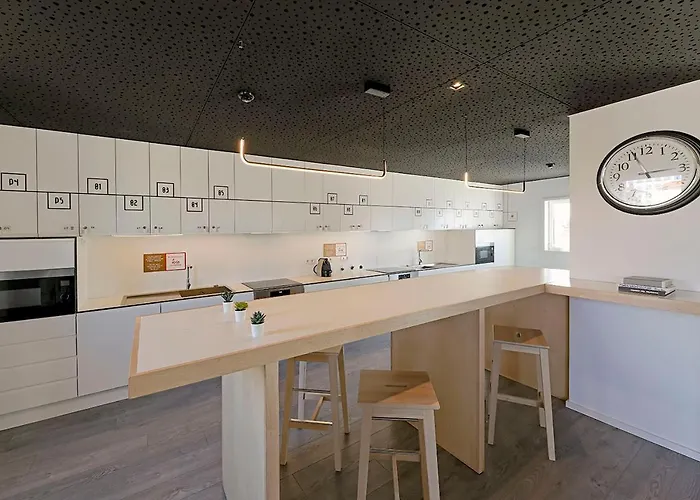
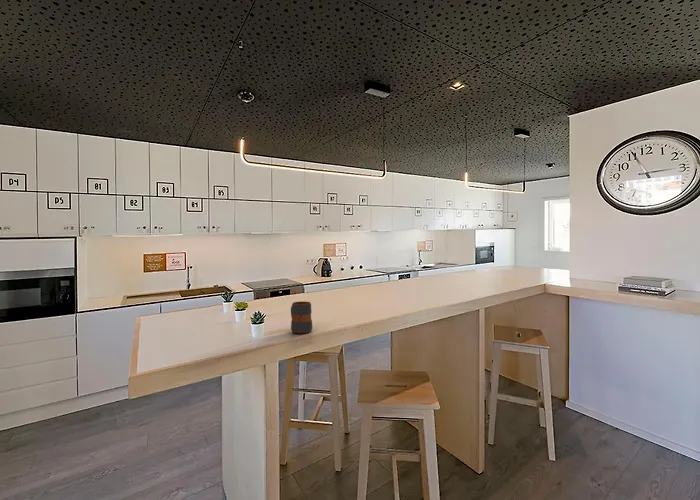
+ mug [290,300,313,335]
